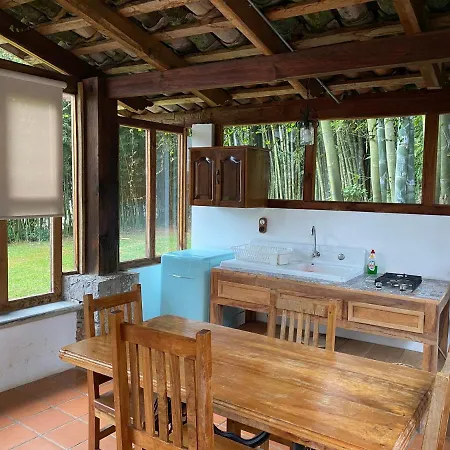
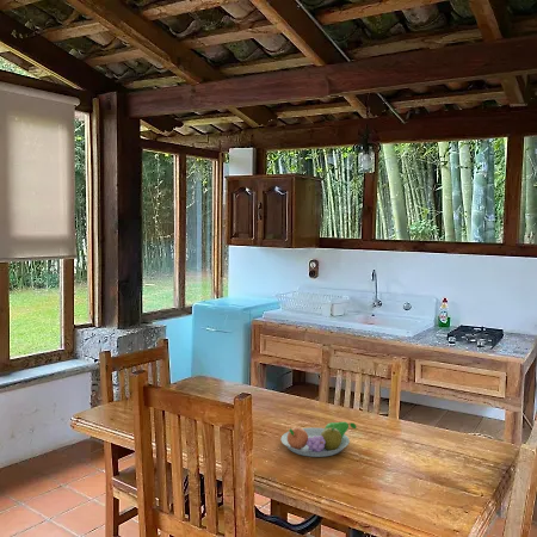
+ fruit bowl [280,420,358,458]
